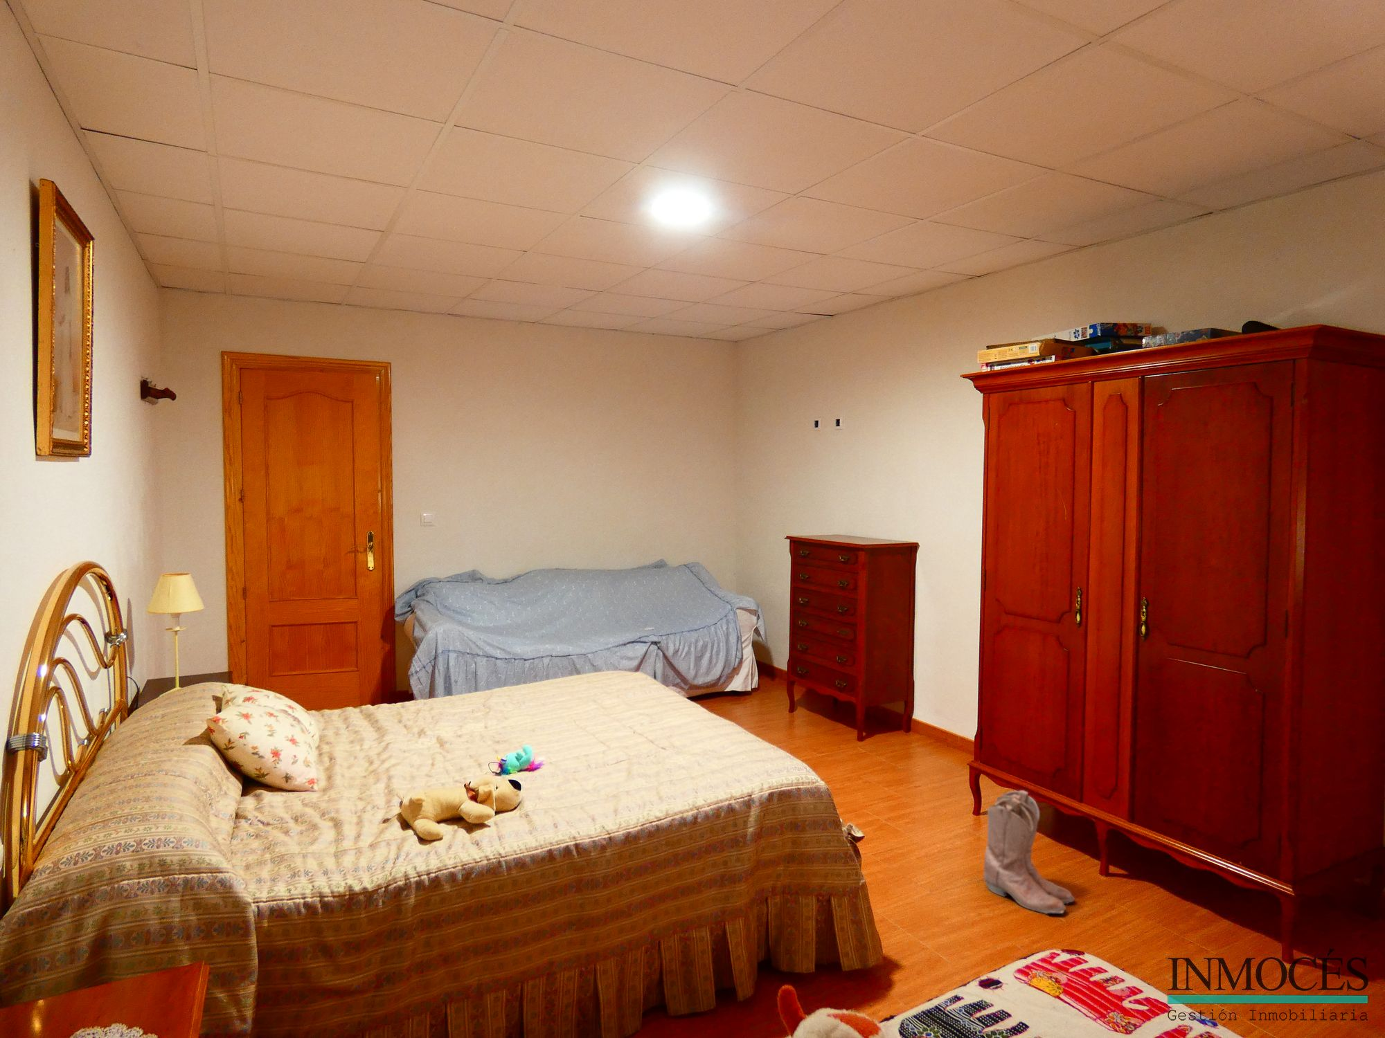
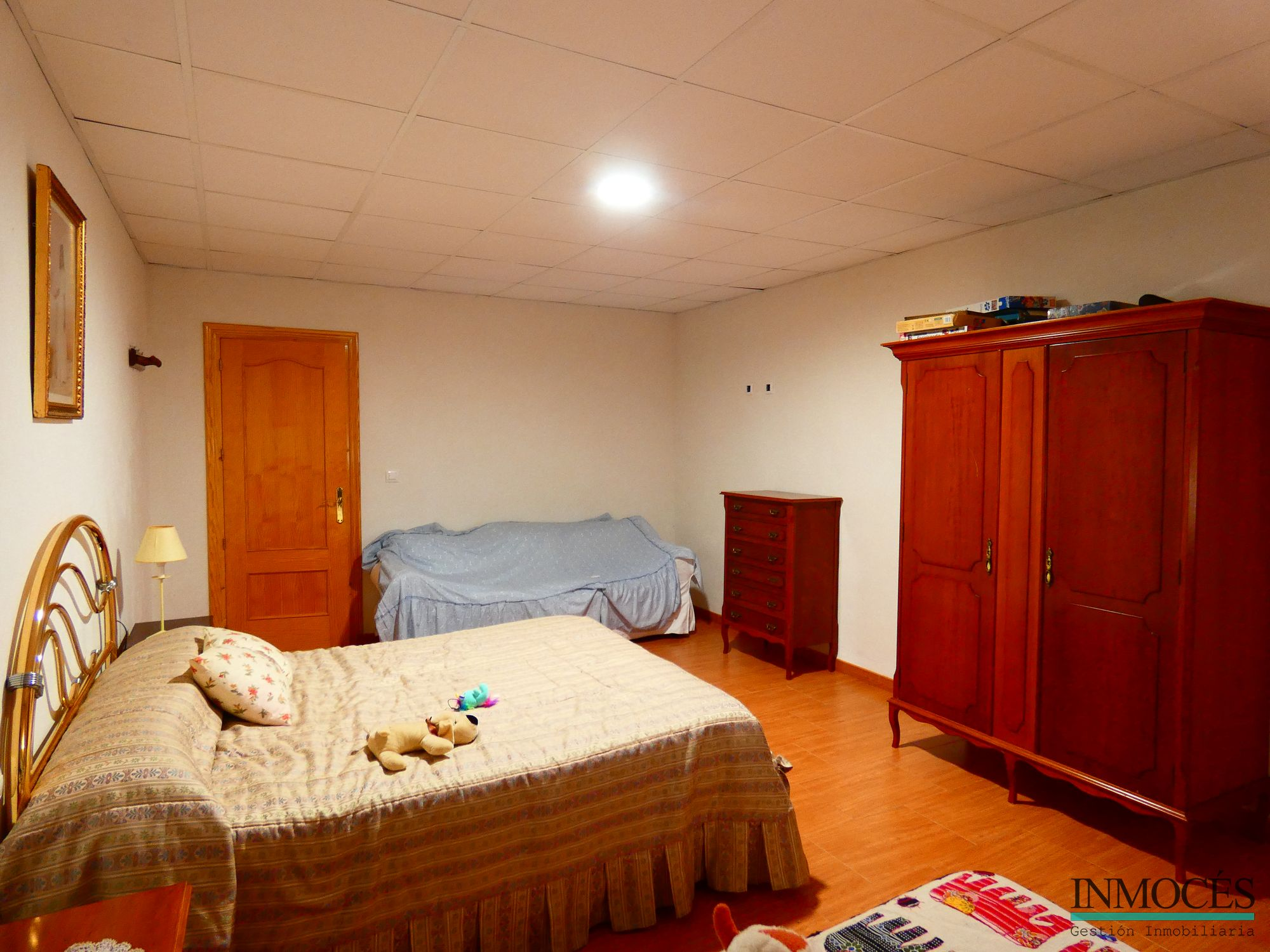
- boots [984,789,1075,914]
